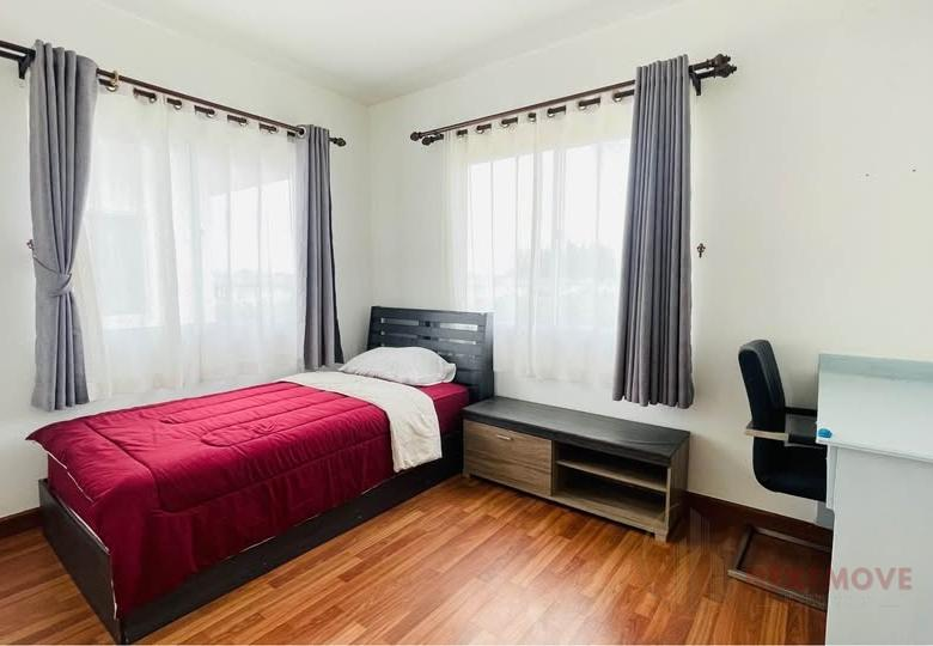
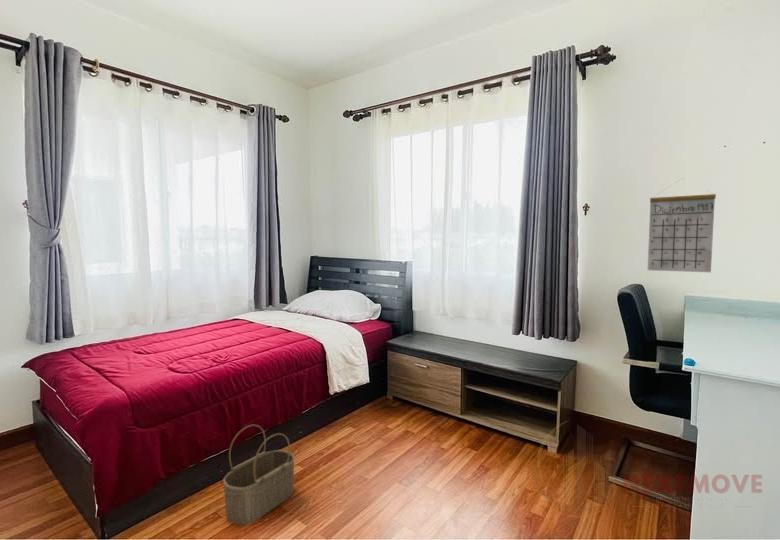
+ wicker basket [222,424,295,526]
+ calendar [647,177,717,273]
